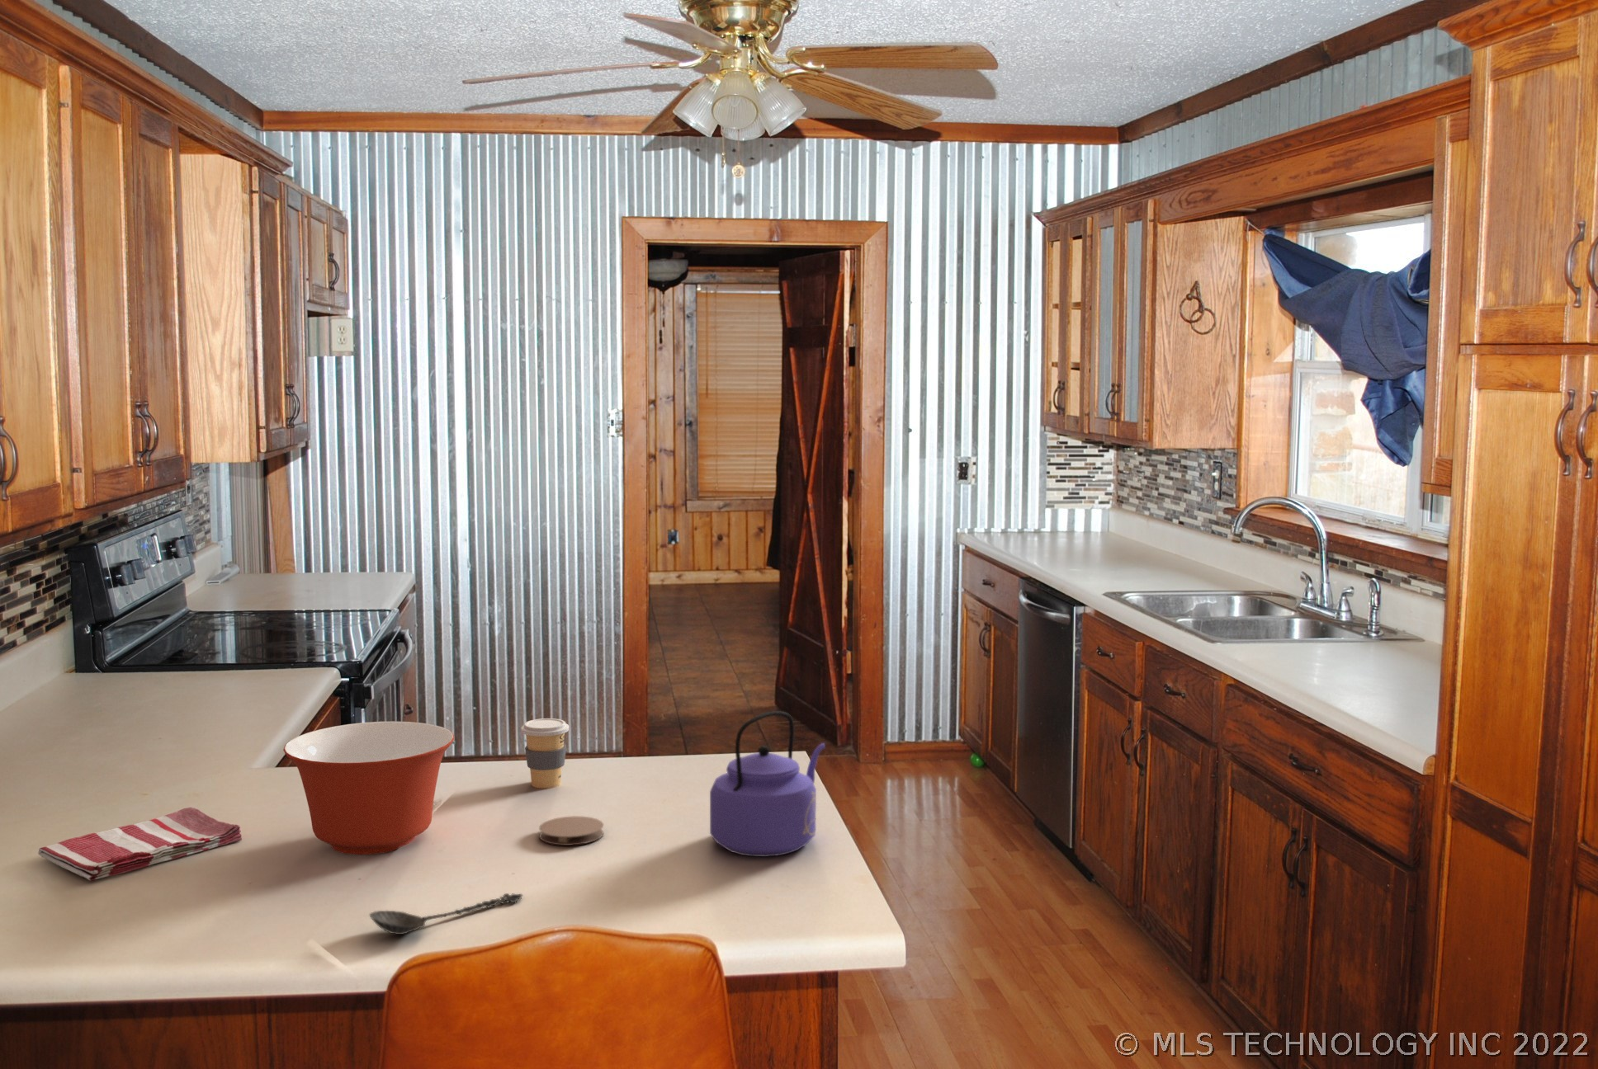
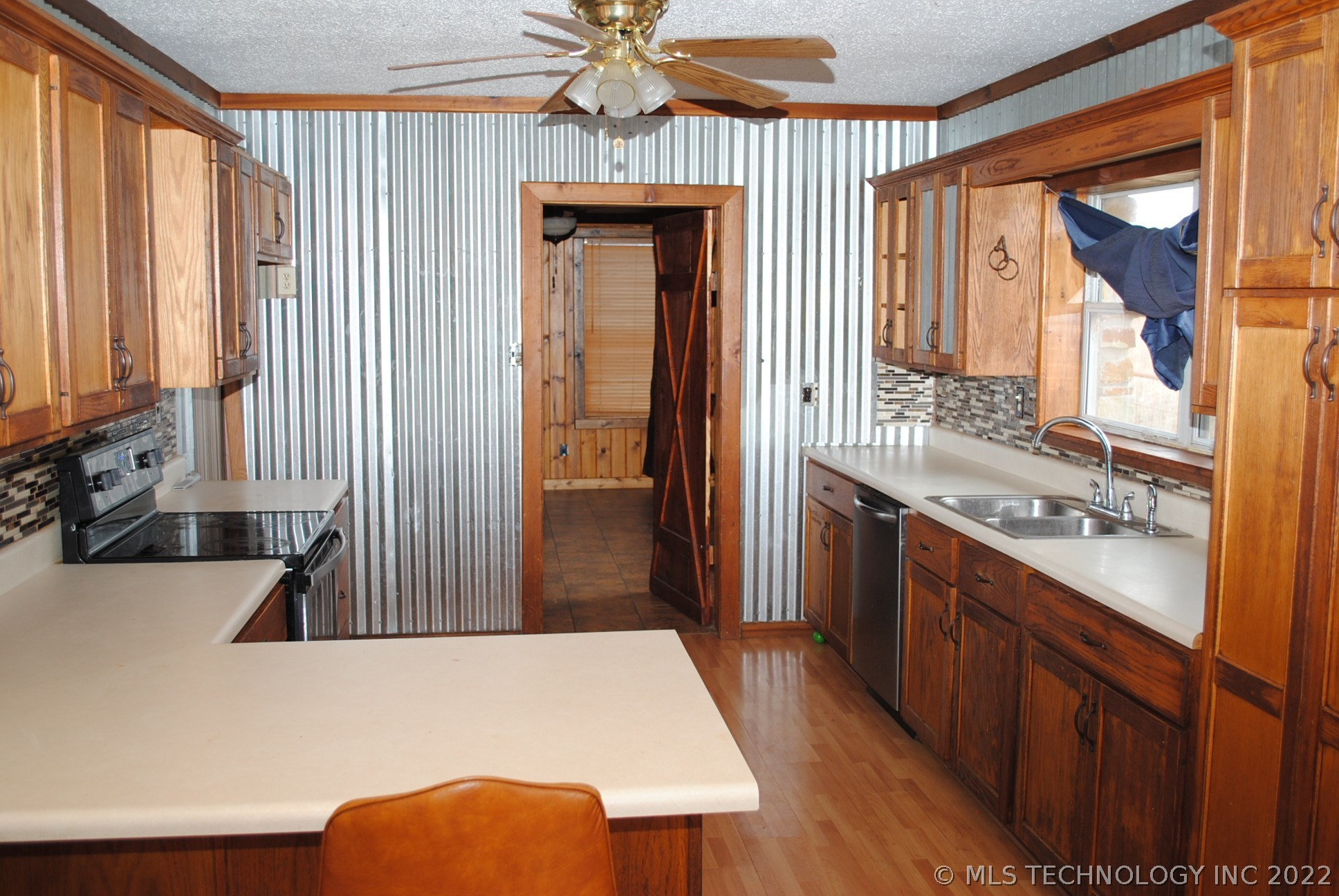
- coaster [538,816,604,846]
- mixing bowl [283,721,455,855]
- spoon [368,892,523,935]
- kettle [709,710,826,858]
- dish towel [37,807,242,882]
- coffee cup [520,717,569,790]
